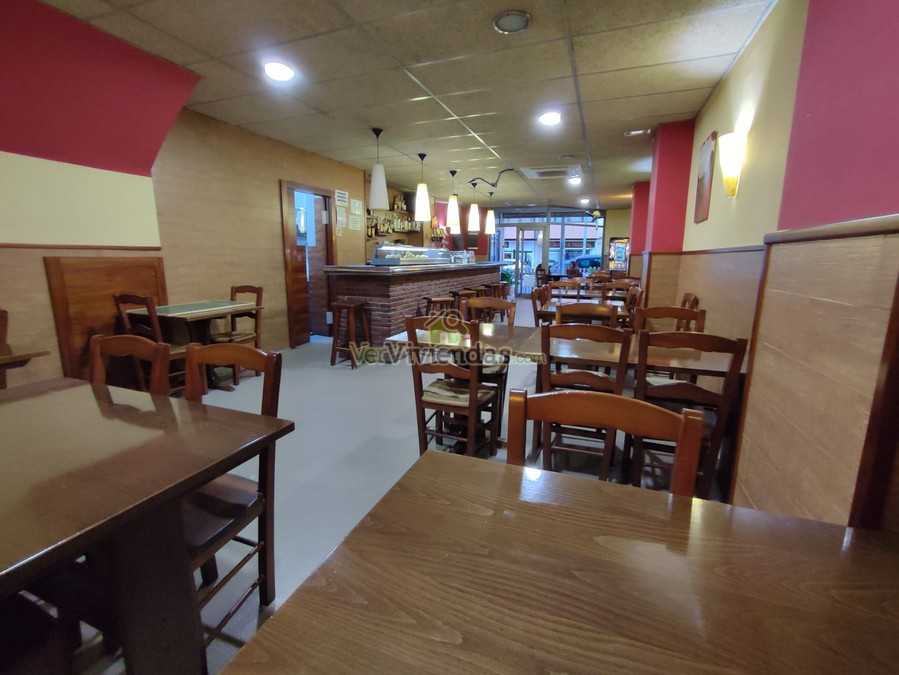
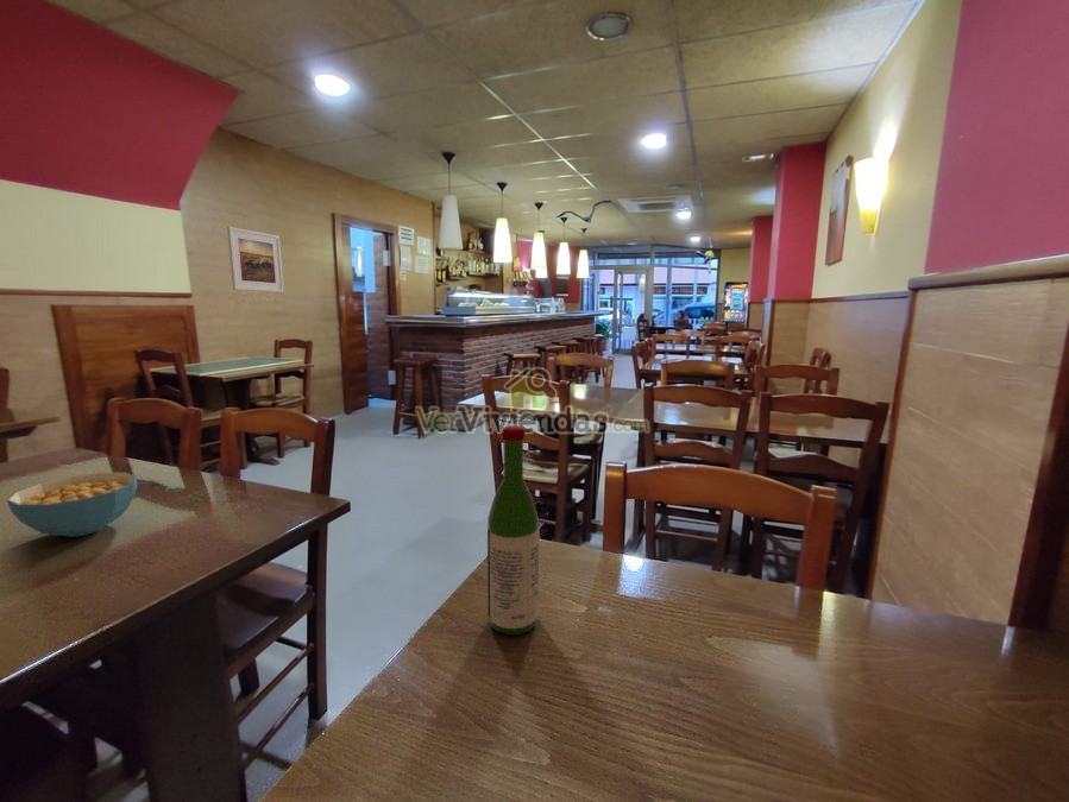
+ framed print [226,226,285,293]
+ cereal bowl [6,472,138,538]
+ wine bottle [486,424,541,636]
